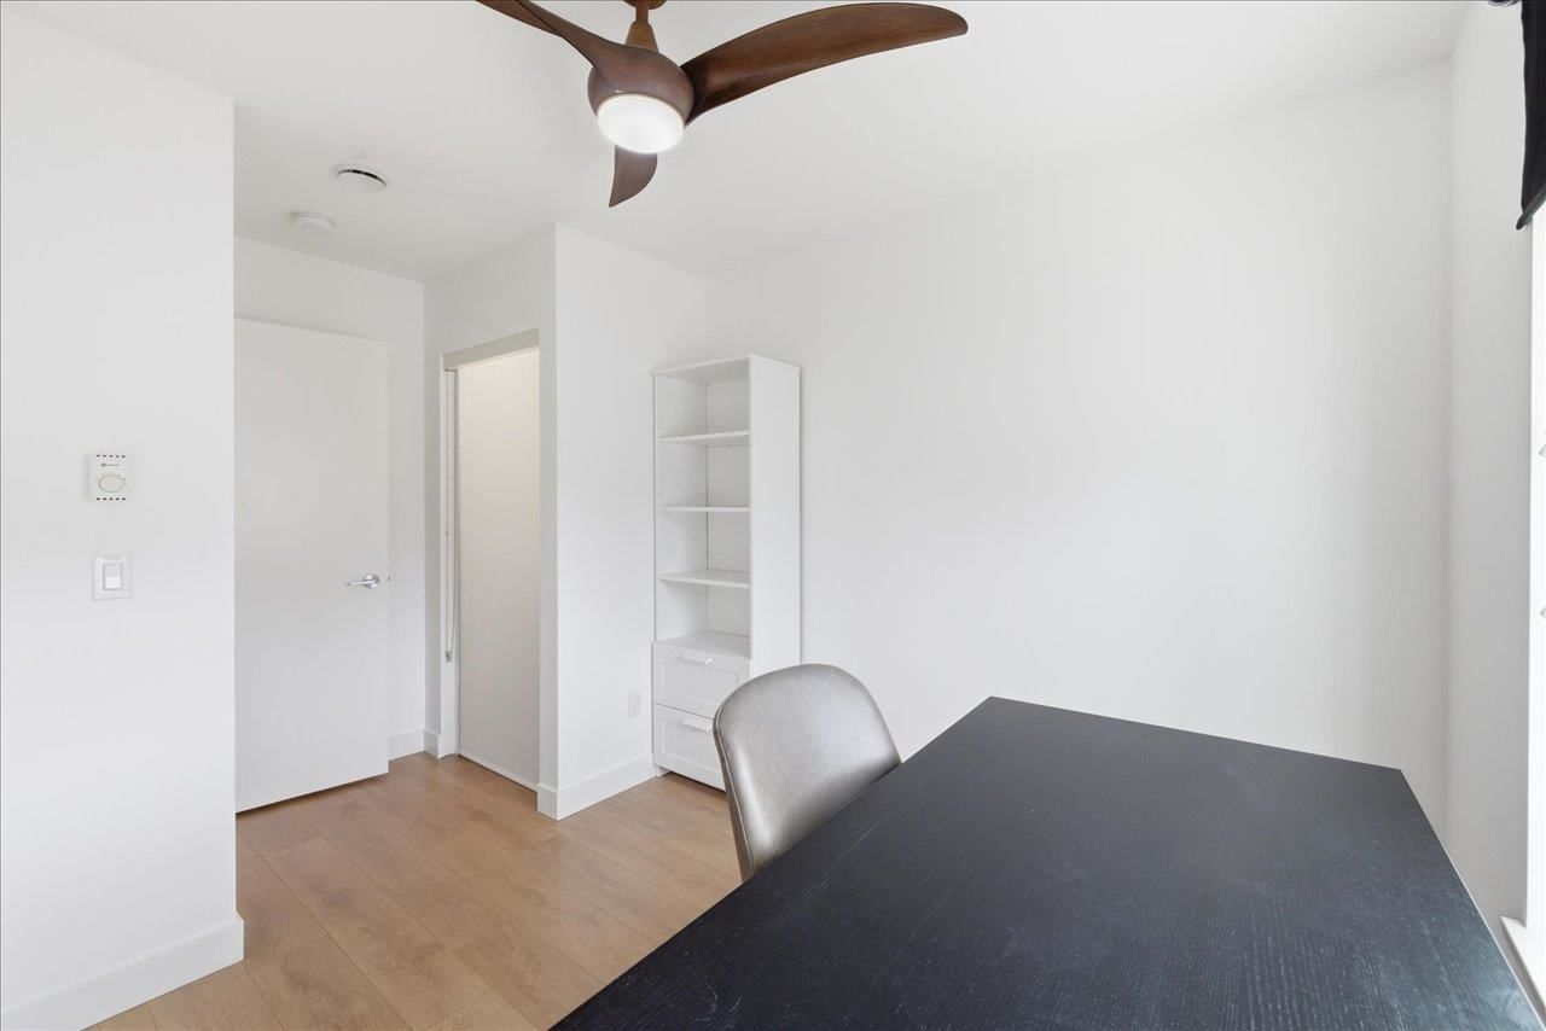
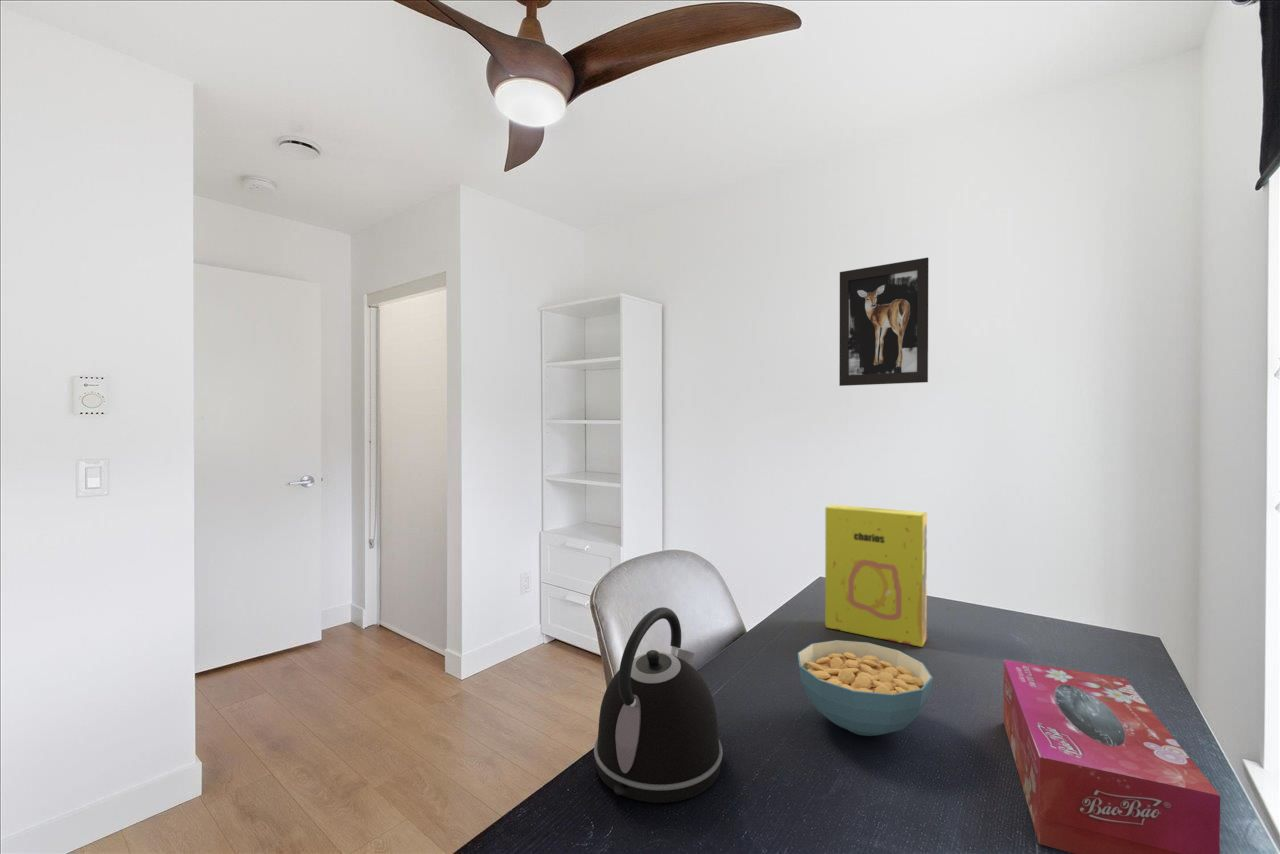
+ kettle [593,606,724,804]
+ cereal bowl [797,639,934,737]
+ tissue box [1002,659,1221,854]
+ wall art [838,257,930,387]
+ cereal box [824,504,928,648]
